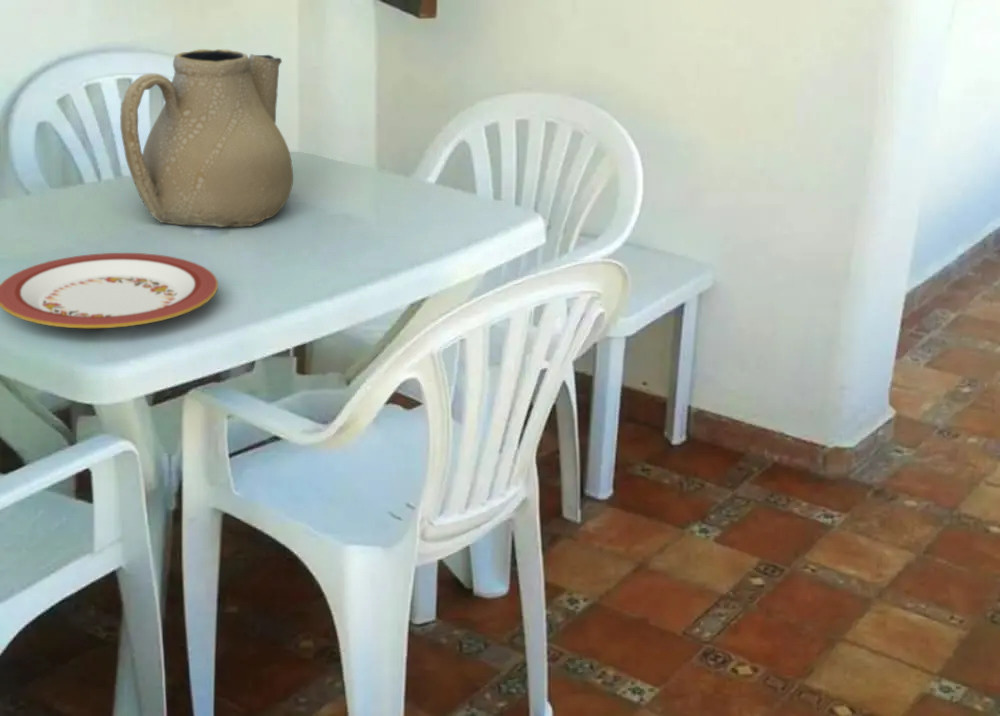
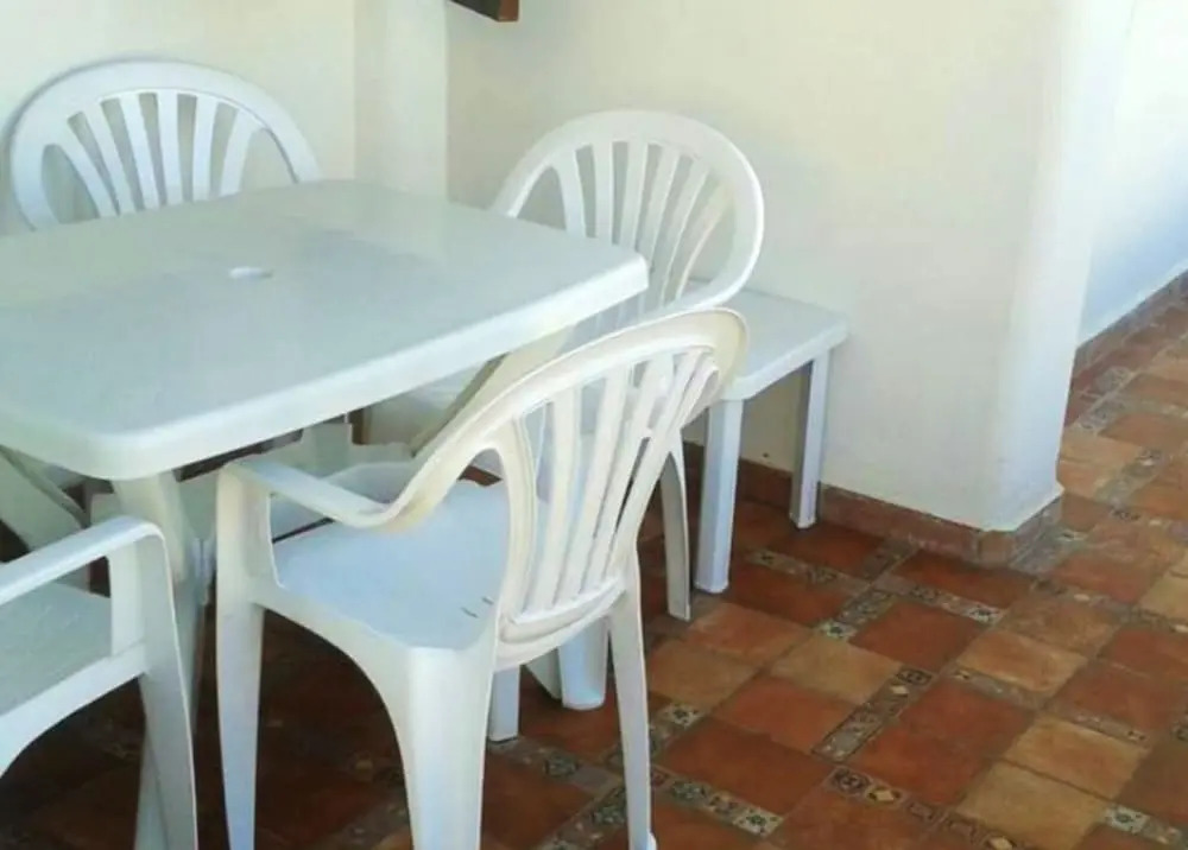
- plate [0,252,219,329]
- teapot [119,48,294,228]
